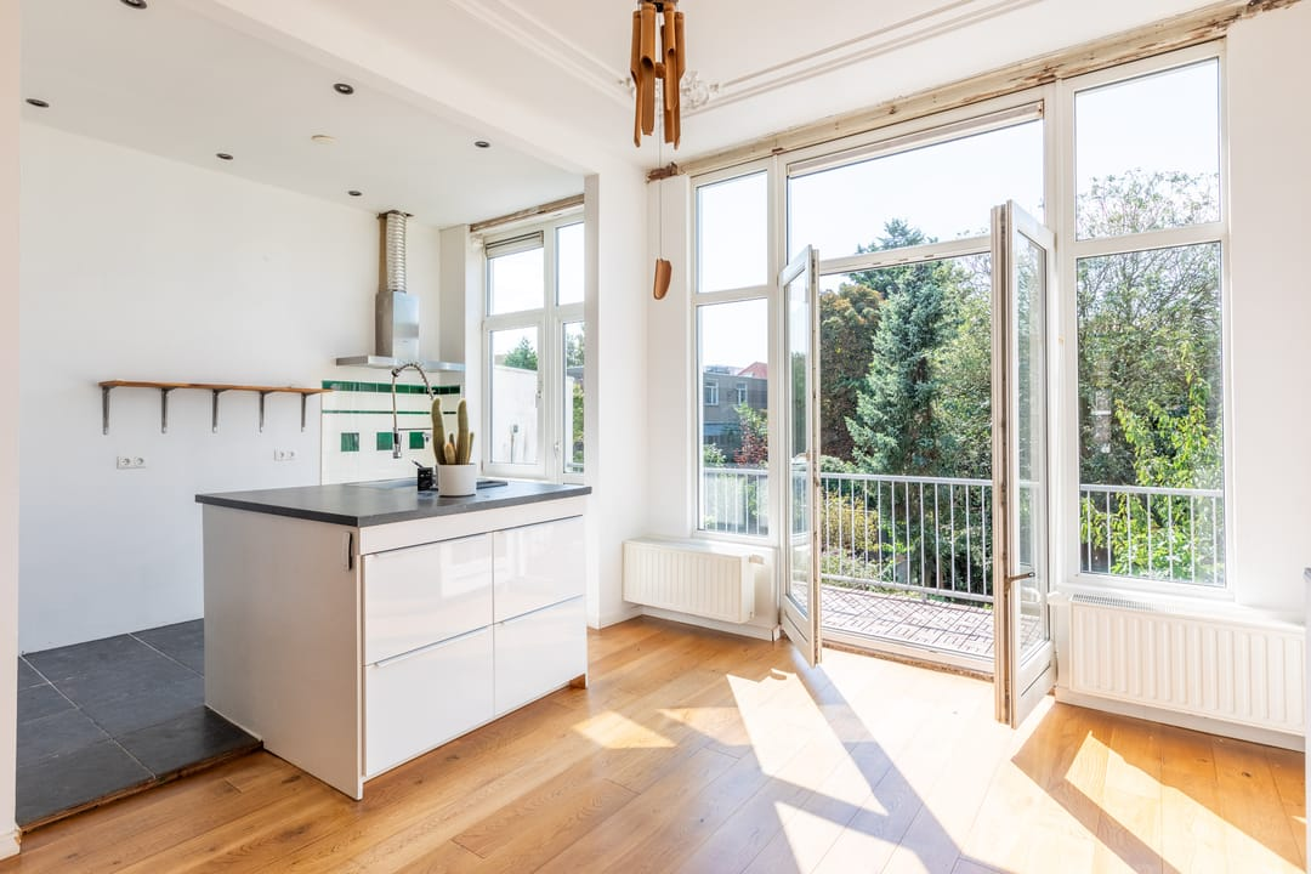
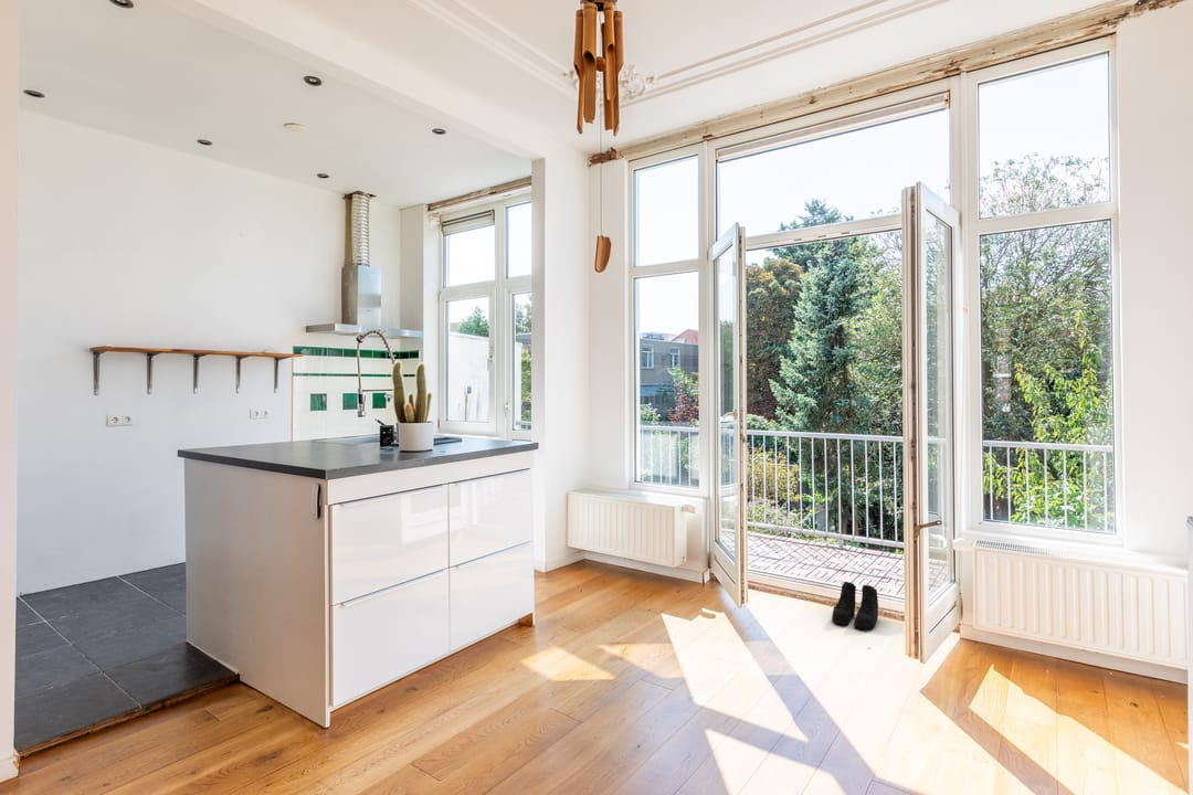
+ boots [831,581,879,630]
